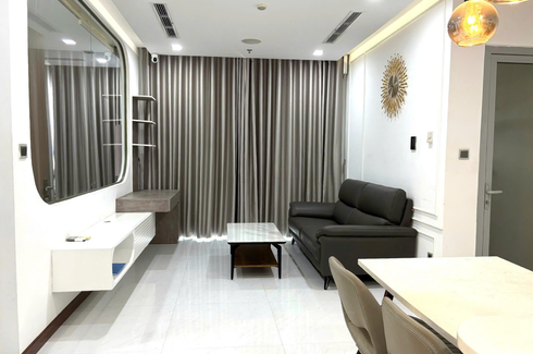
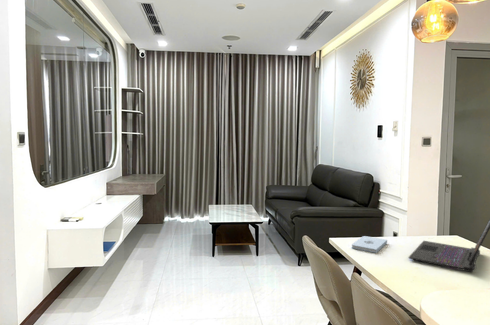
+ notepad [351,235,388,254]
+ laptop [408,218,490,273]
